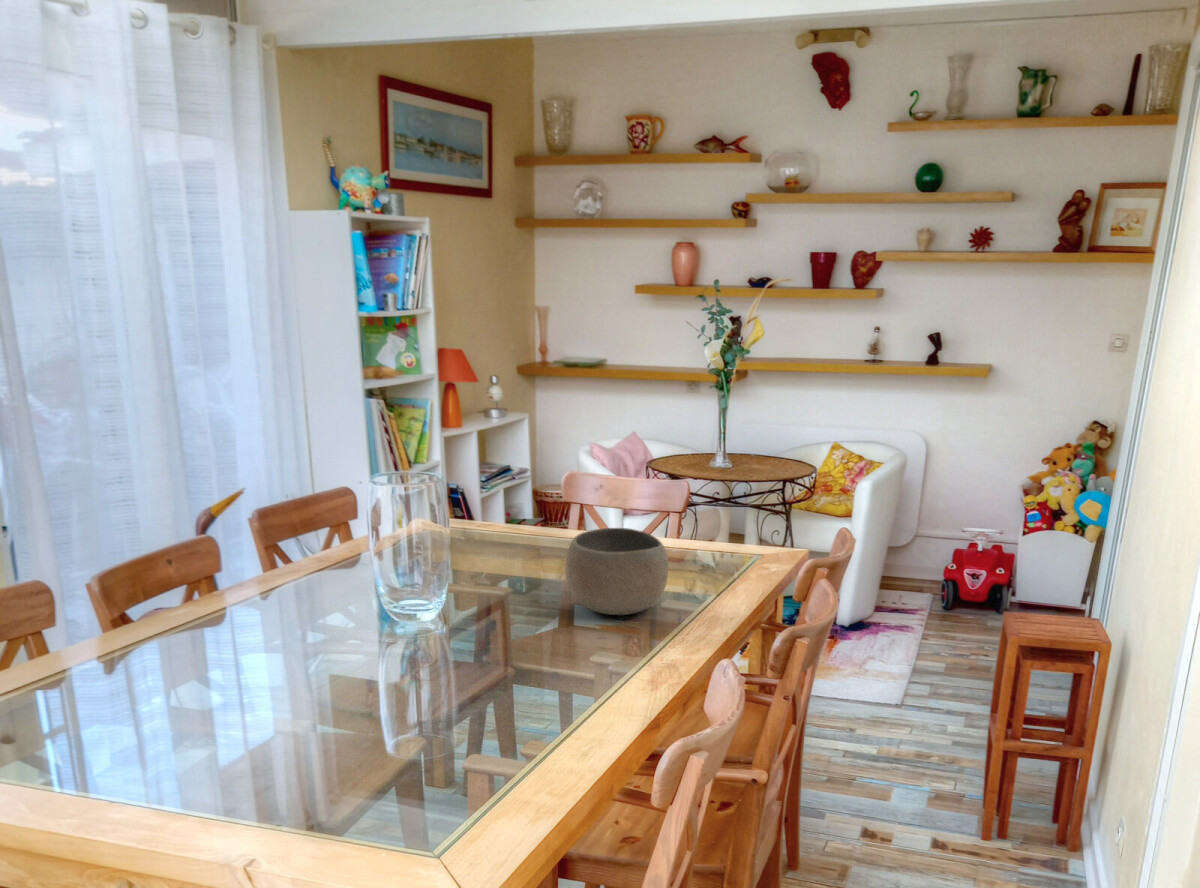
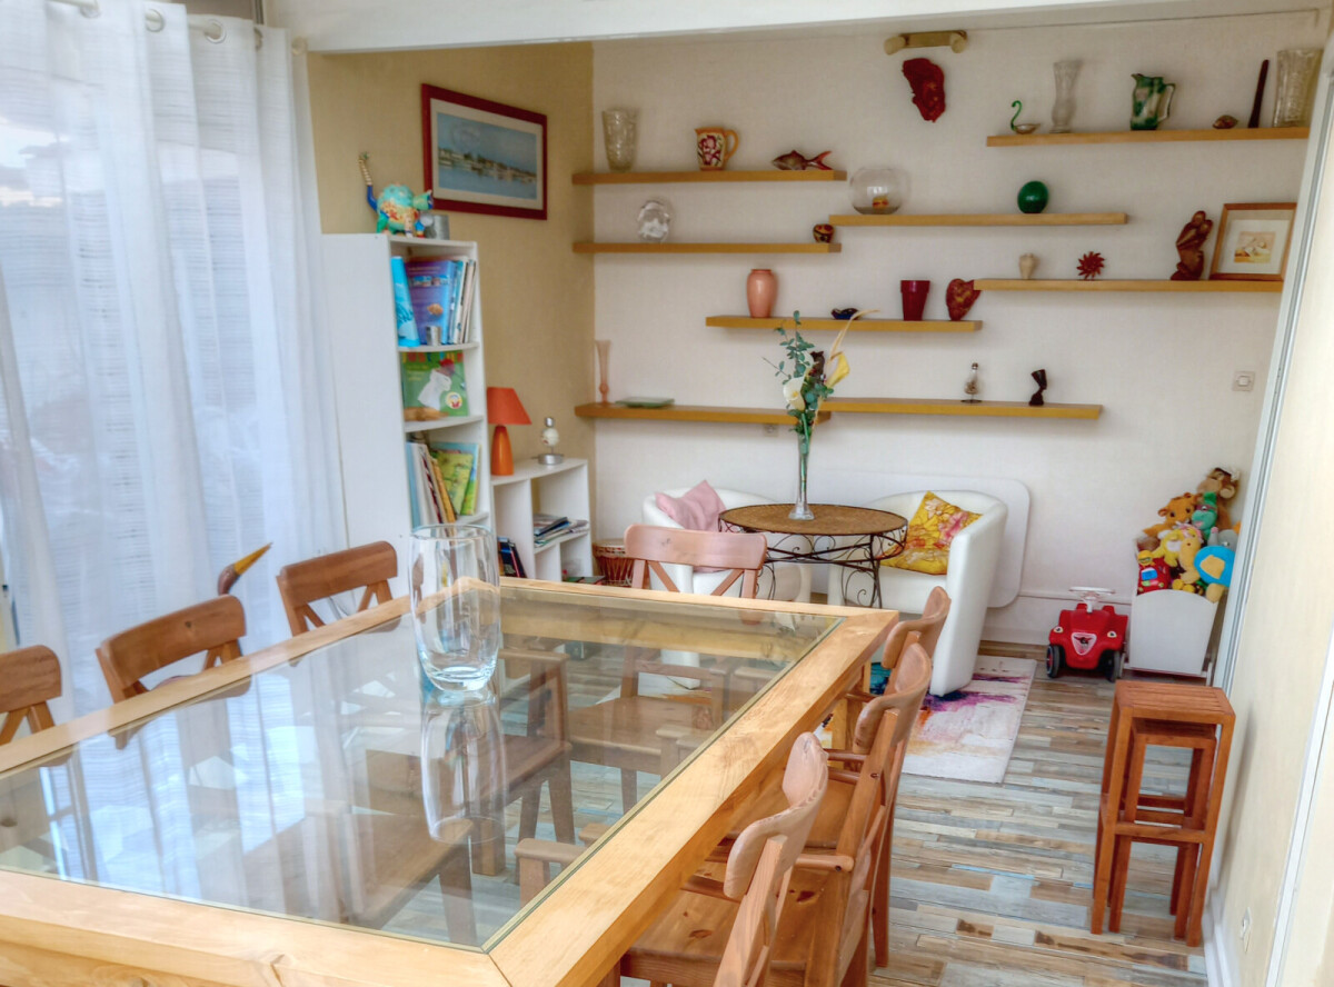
- bowl [564,527,669,616]
